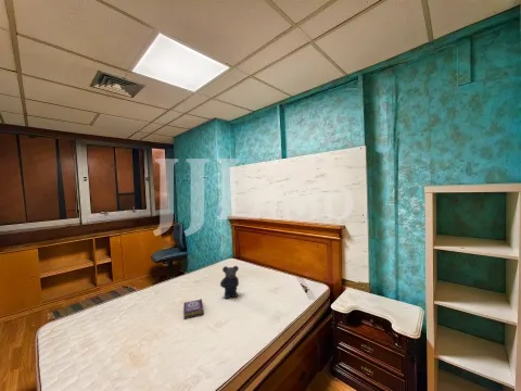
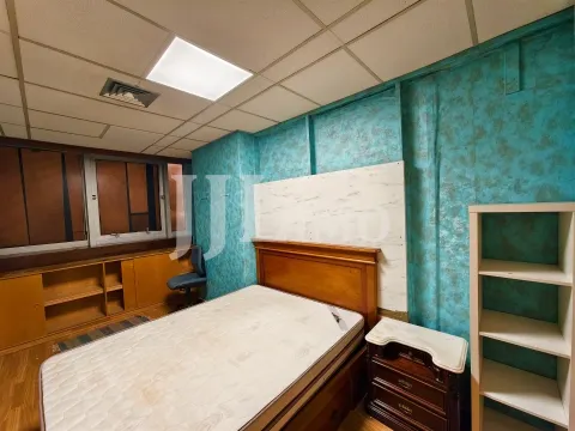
- bear [219,265,240,300]
- book [182,298,205,320]
